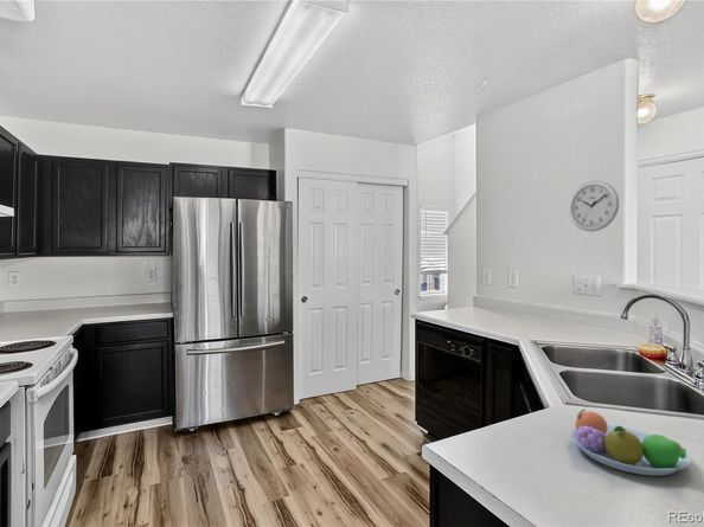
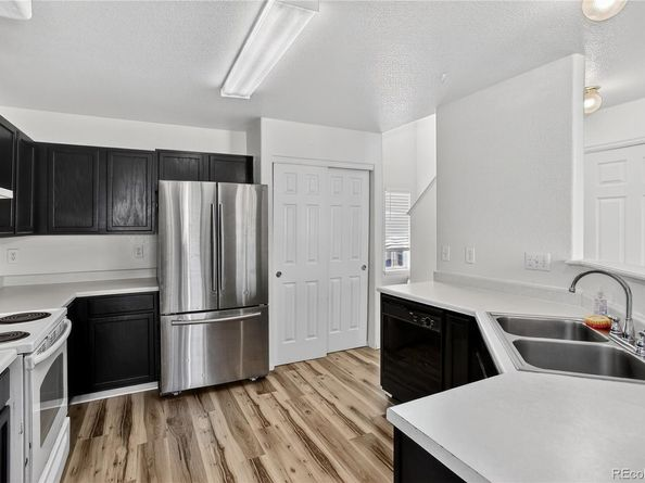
- wall clock [568,180,620,232]
- fruit bowl [569,409,692,477]
